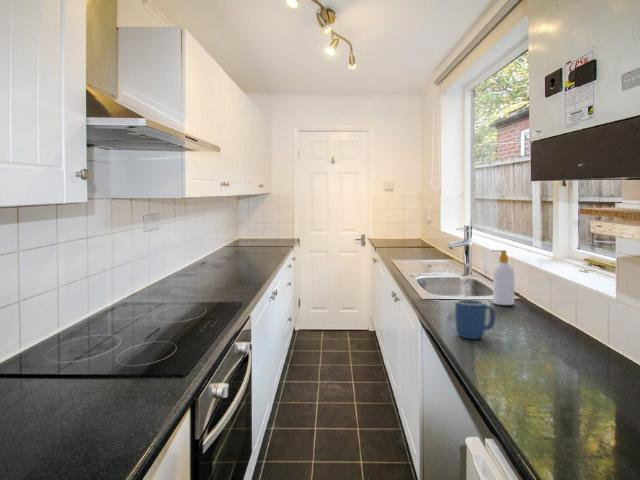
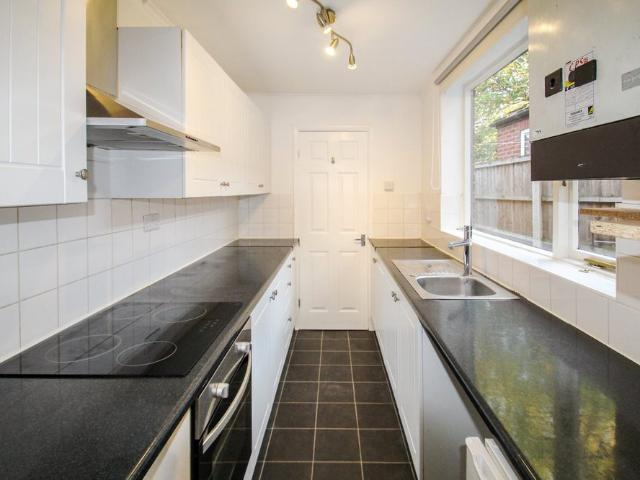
- mug [454,299,496,340]
- soap bottle [491,249,515,306]
